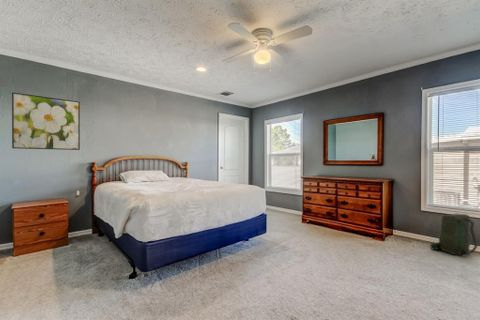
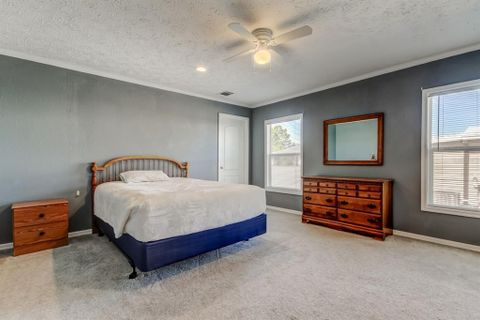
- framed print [11,91,81,151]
- backpack [429,213,479,256]
